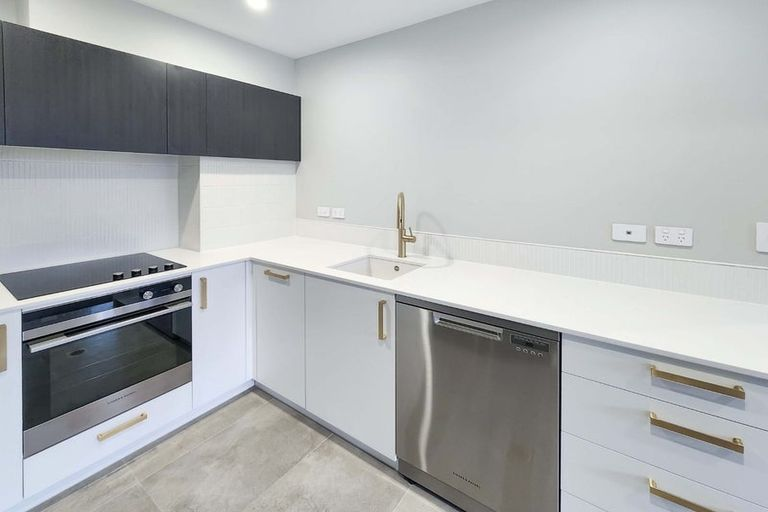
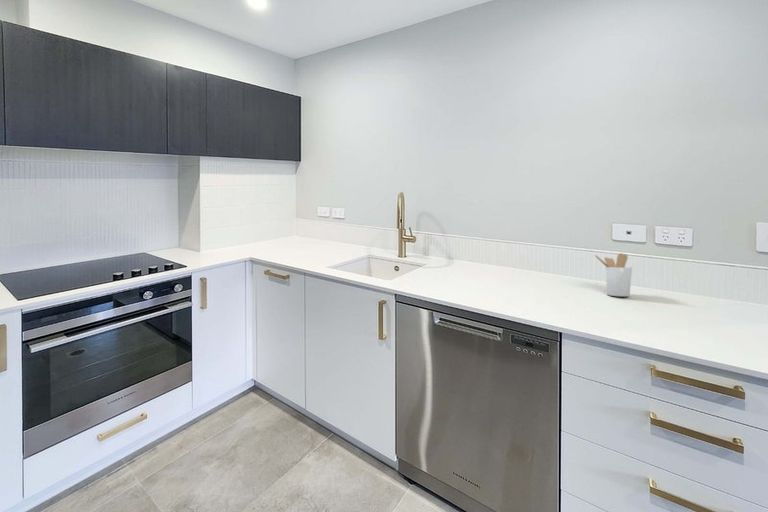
+ utensil holder [594,252,633,297]
